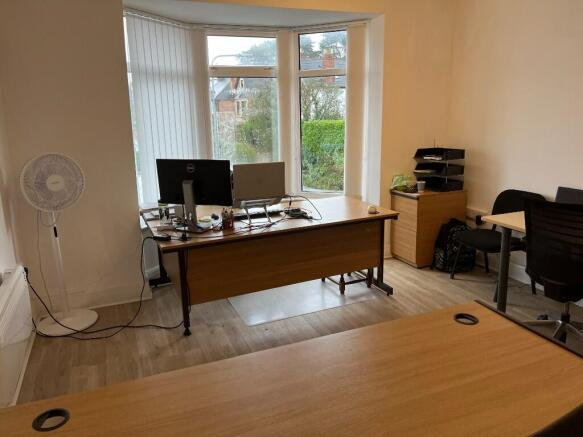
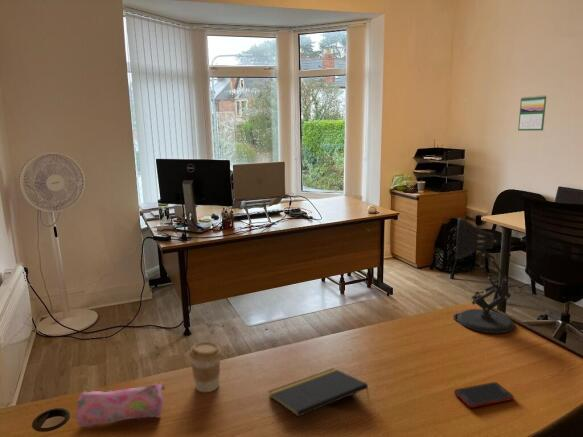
+ desk lamp [455,217,516,334]
+ cell phone [453,381,515,409]
+ notepad [267,367,369,417]
+ calendar [517,95,547,132]
+ coffee cup [188,341,223,393]
+ pencil case [75,383,166,428]
